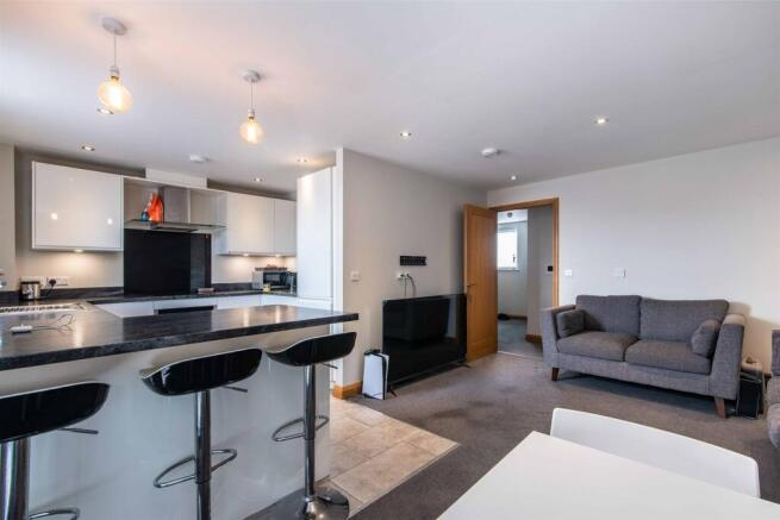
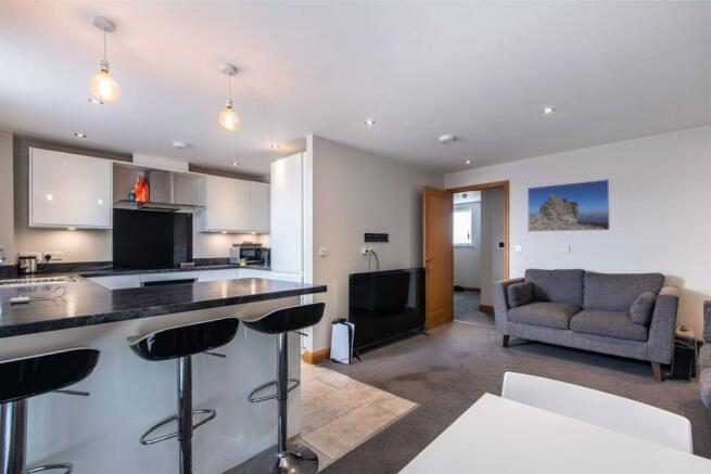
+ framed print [526,178,611,233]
